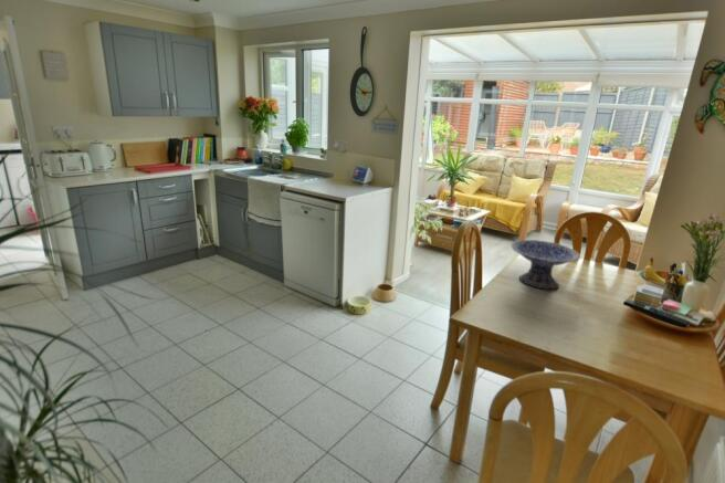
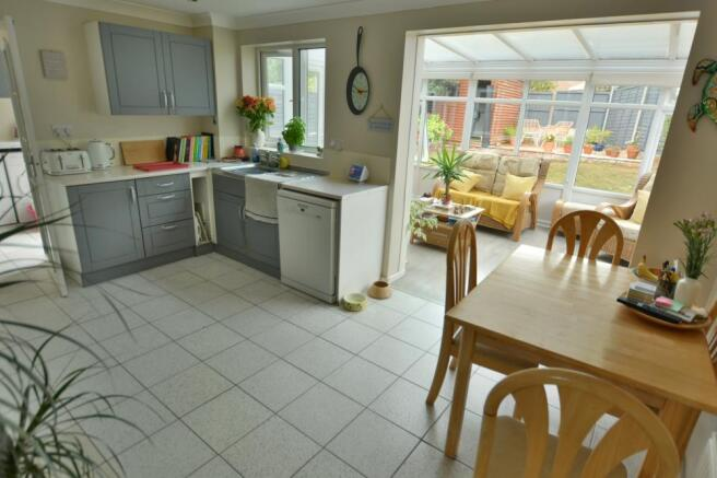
- decorative bowl [511,239,581,290]
